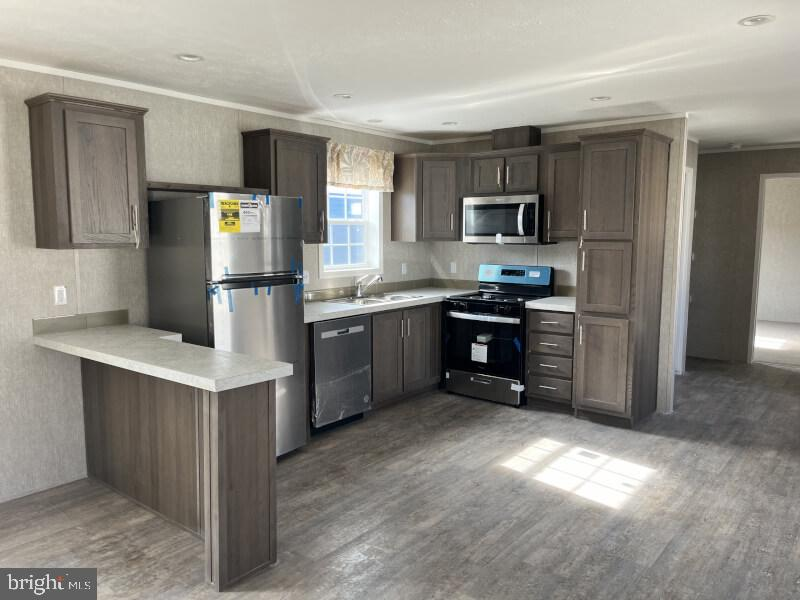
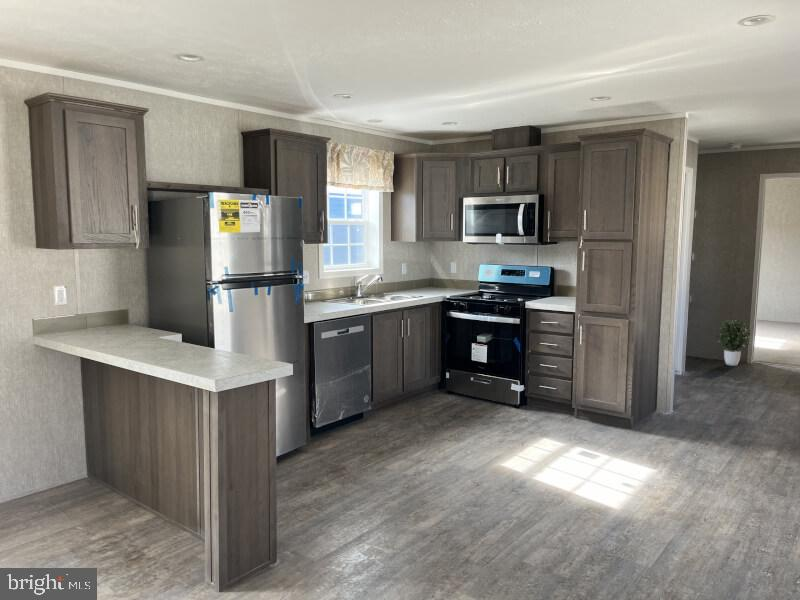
+ potted plant [715,319,753,367]
